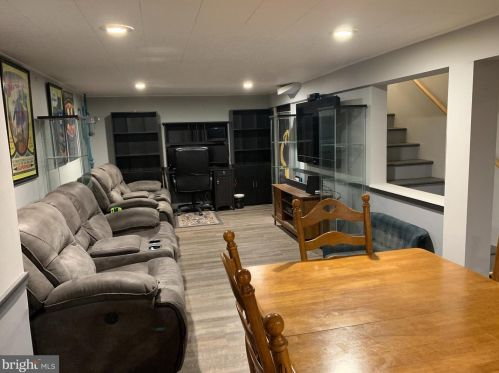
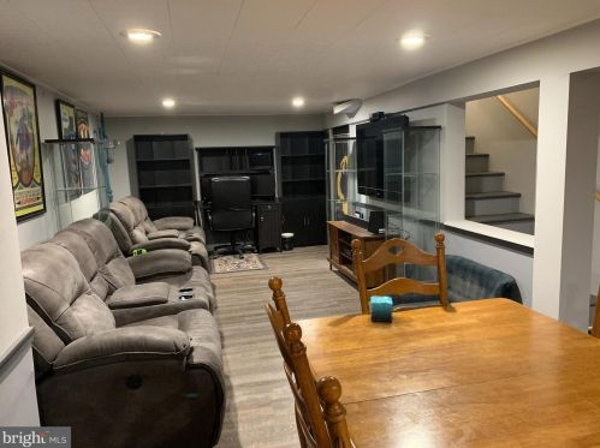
+ candle [369,295,394,323]
